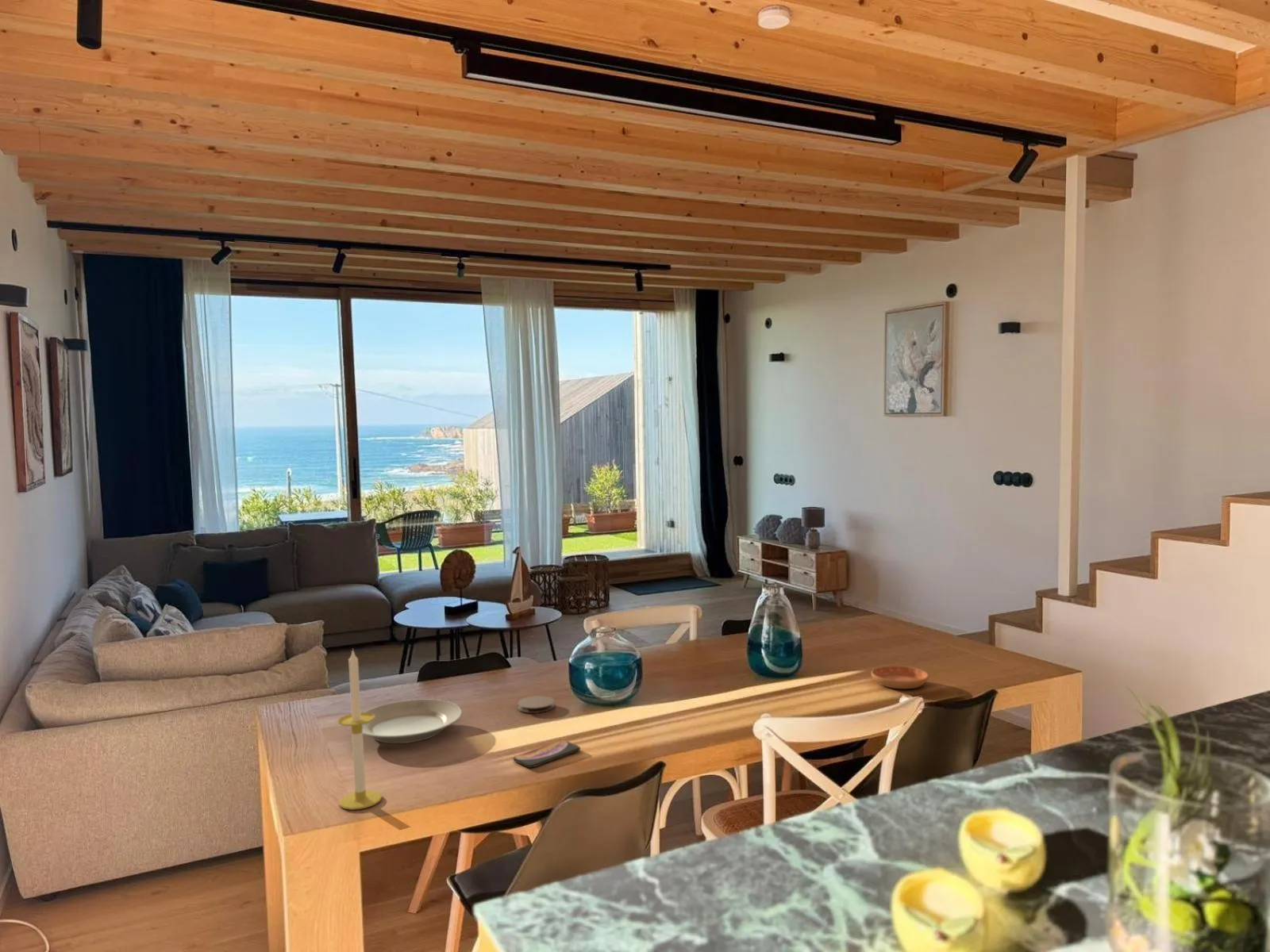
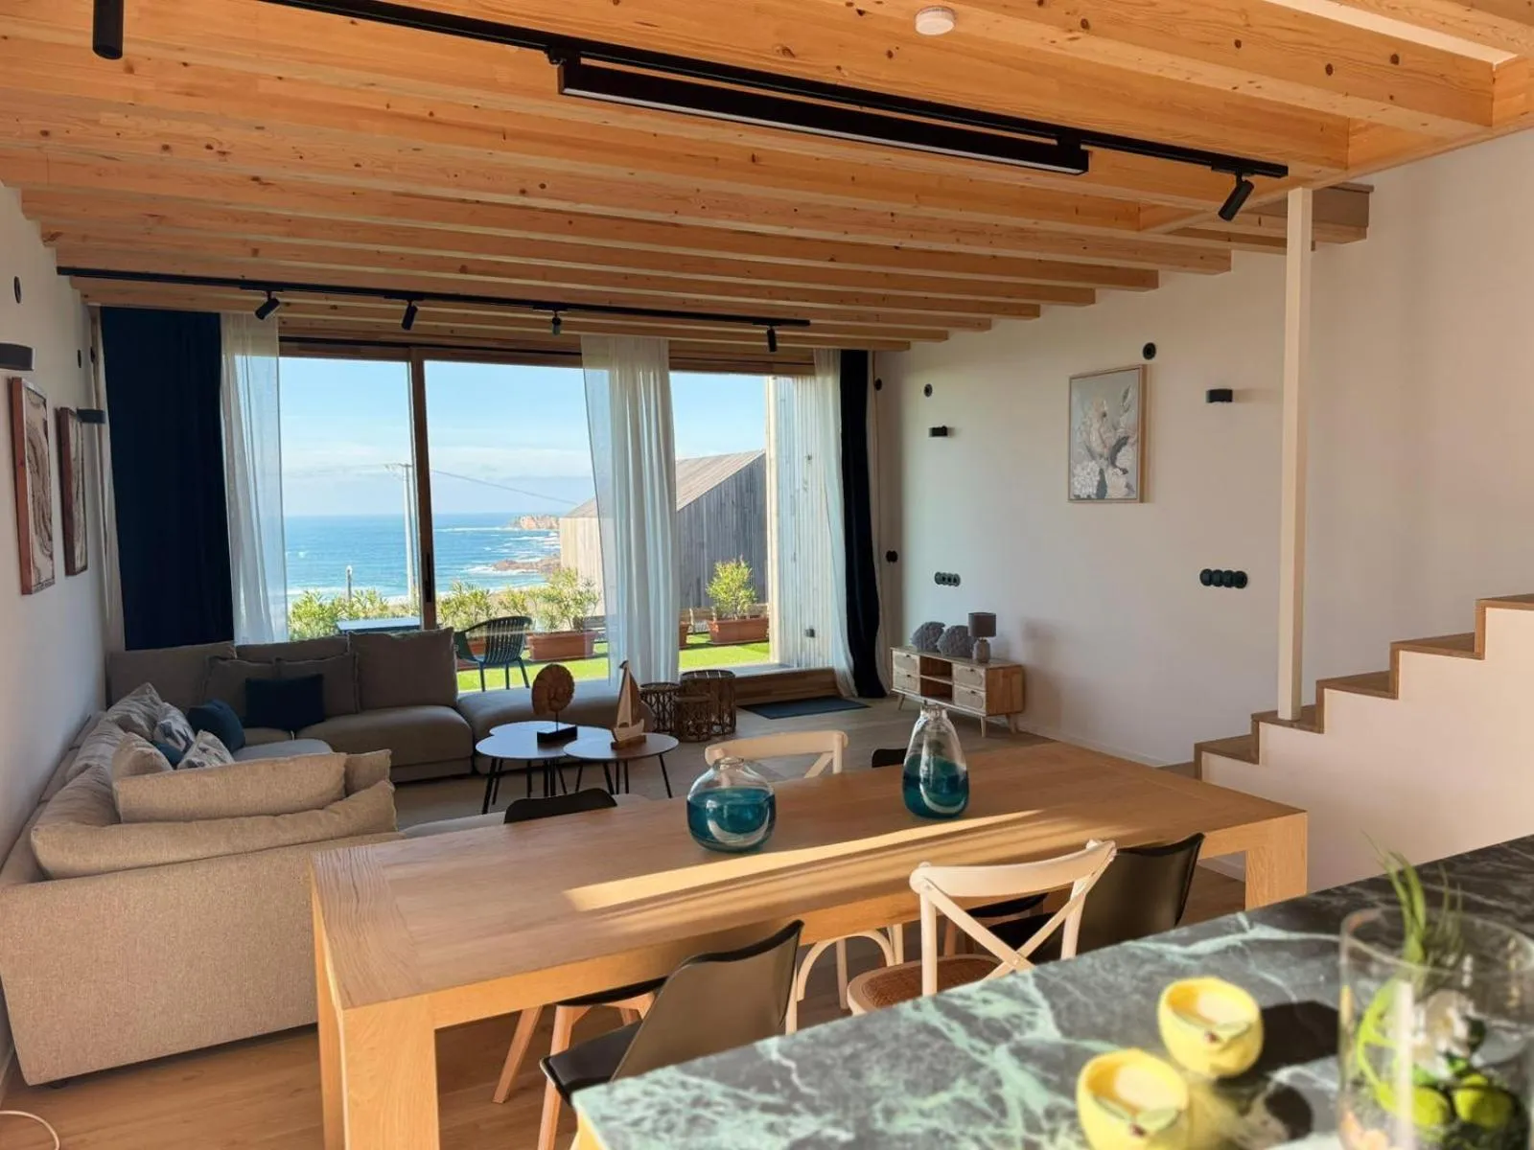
- smartphone [512,739,581,769]
- saucer [871,665,929,689]
- plate [362,699,463,744]
- coaster [517,695,555,714]
- candle [337,648,383,811]
